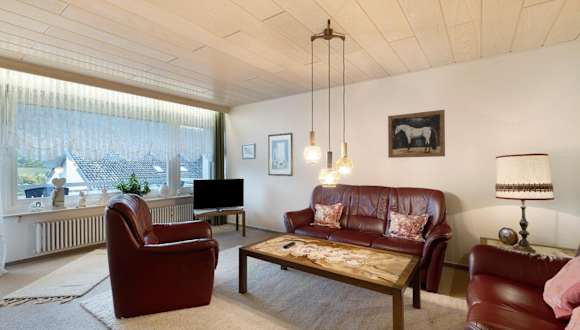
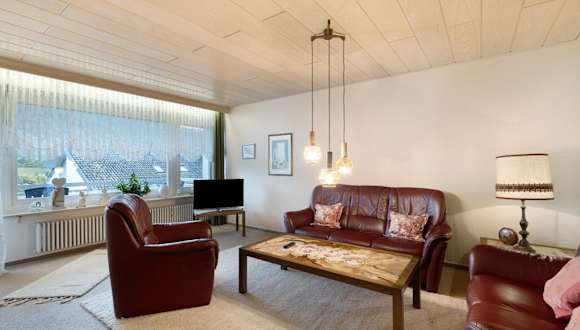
- wall art [387,109,446,159]
